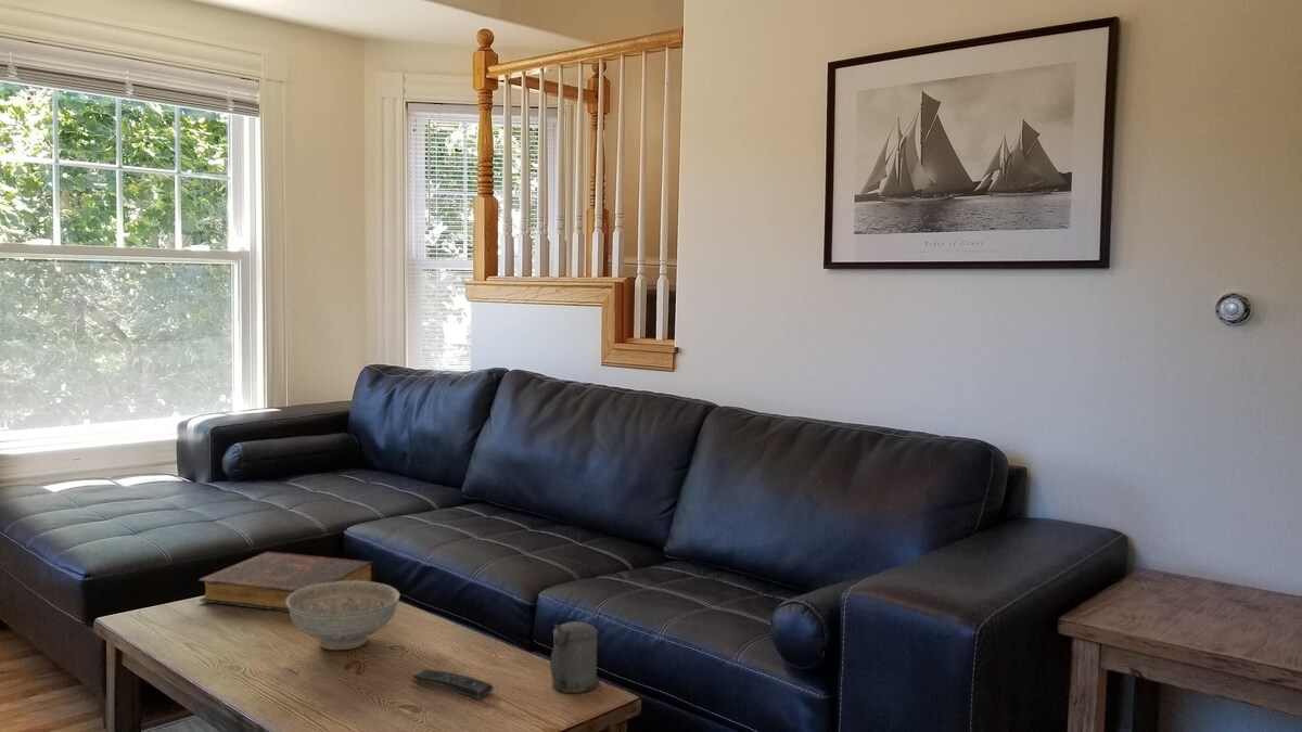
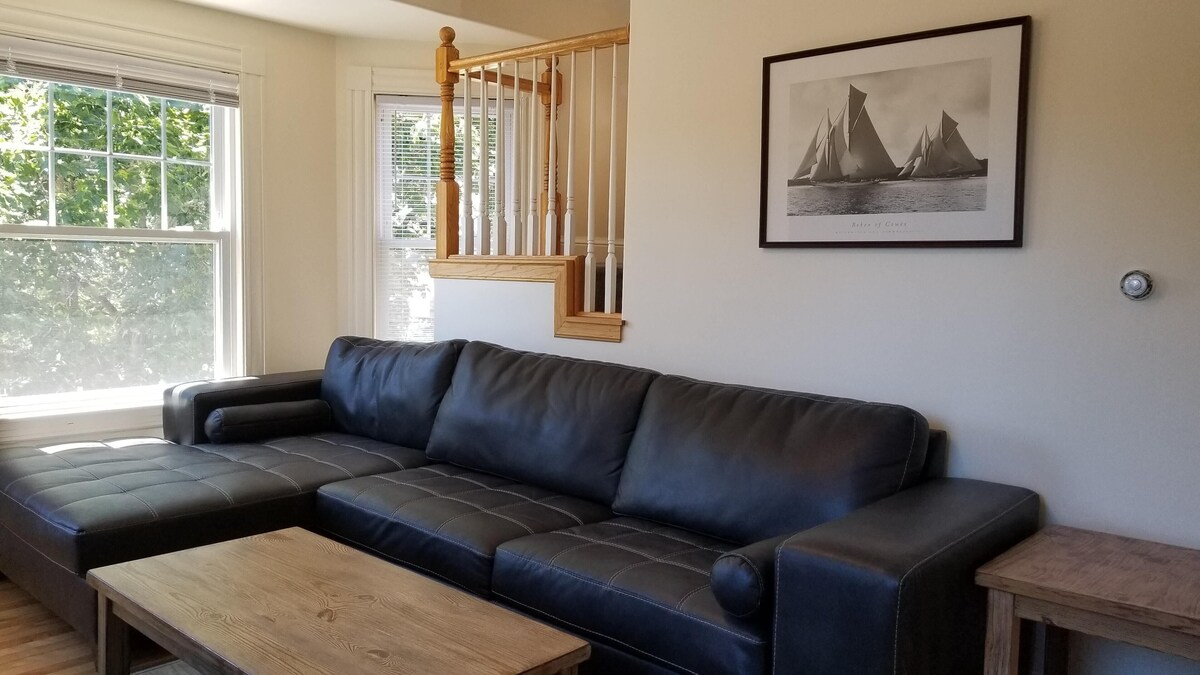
- beer stein [549,620,599,694]
- book [197,551,375,613]
- decorative bowl [286,580,400,651]
- remote control [412,668,494,701]
